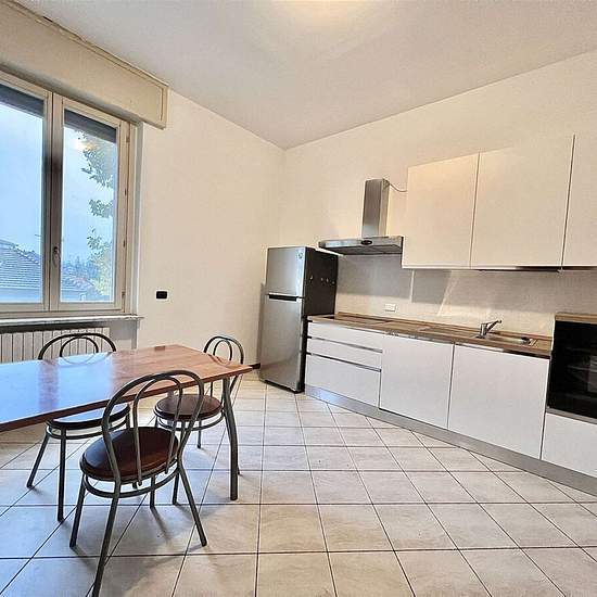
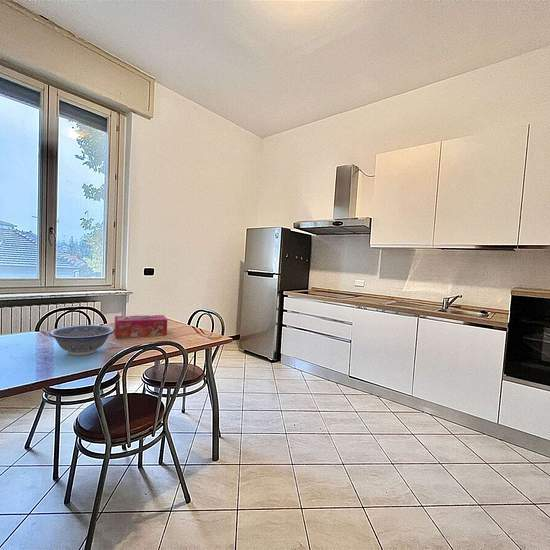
+ decorative bowl [48,324,115,356]
+ tissue box [114,314,168,339]
